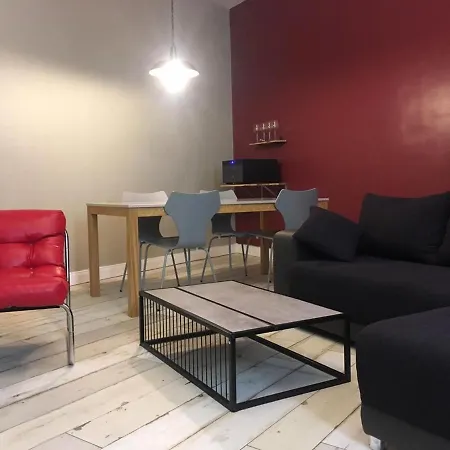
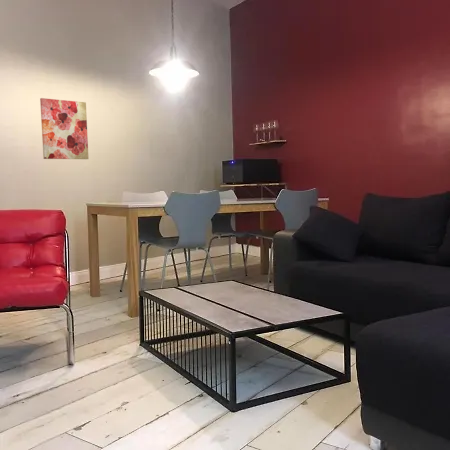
+ wall art [39,97,89,160]
